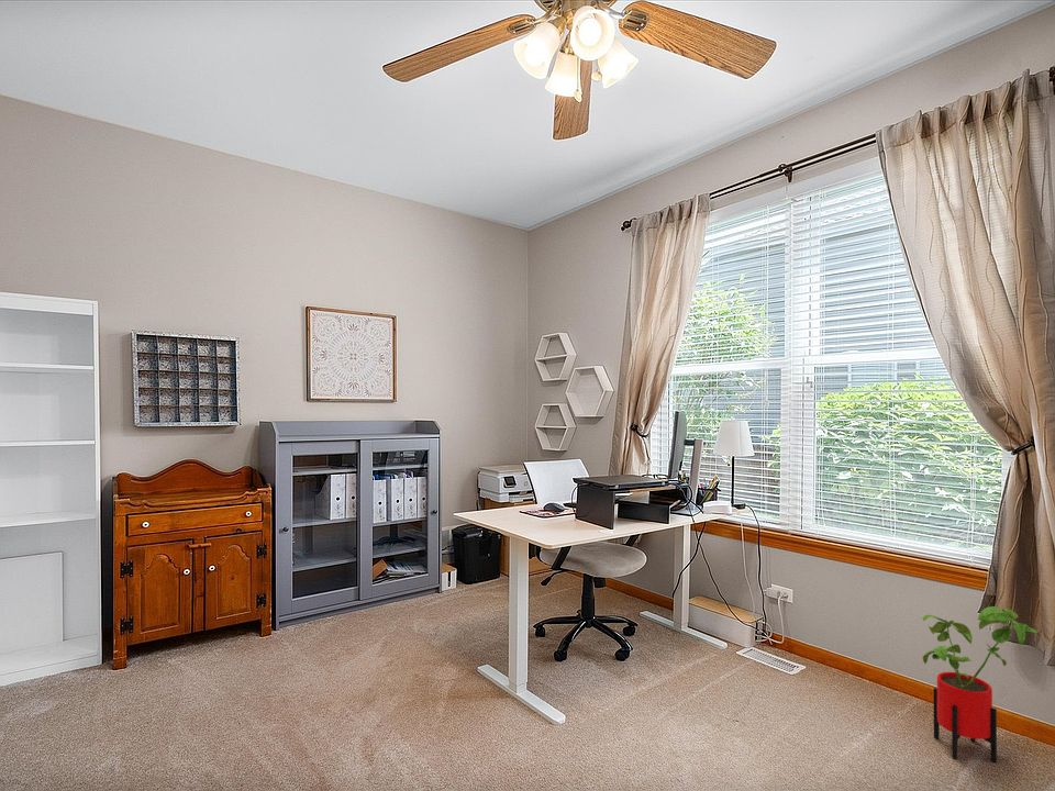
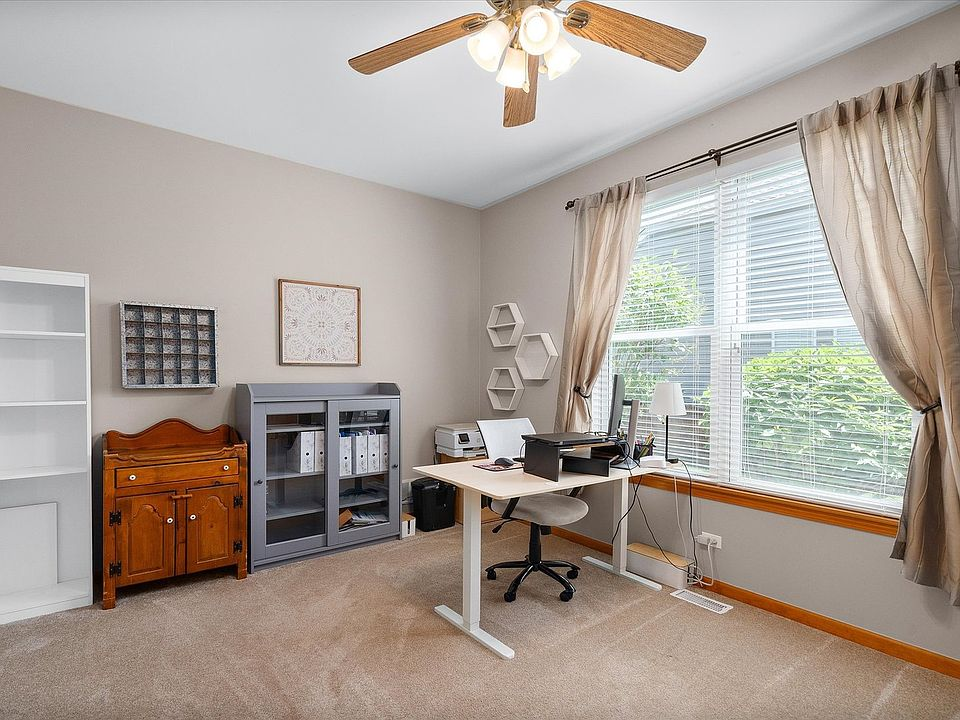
- house plant [922,605,1039,764]
